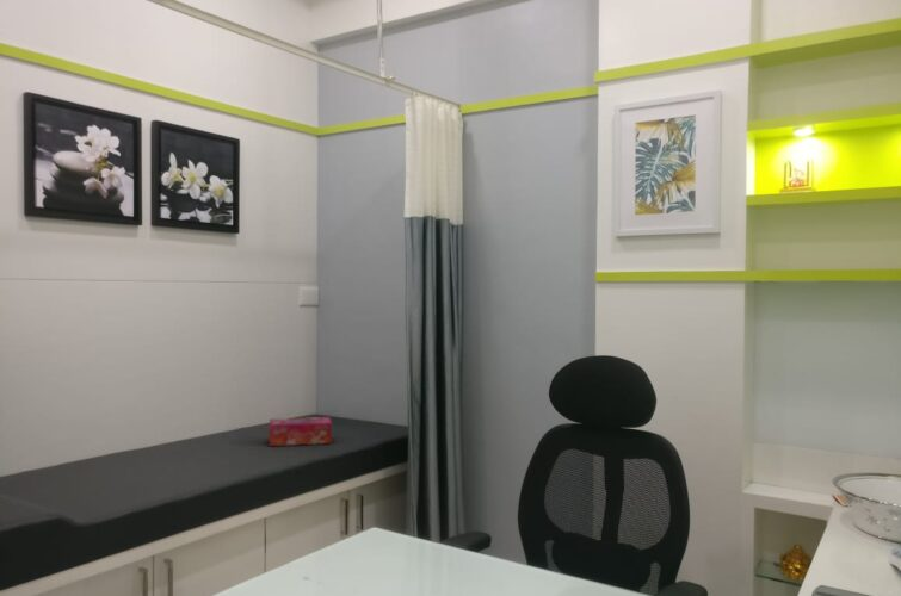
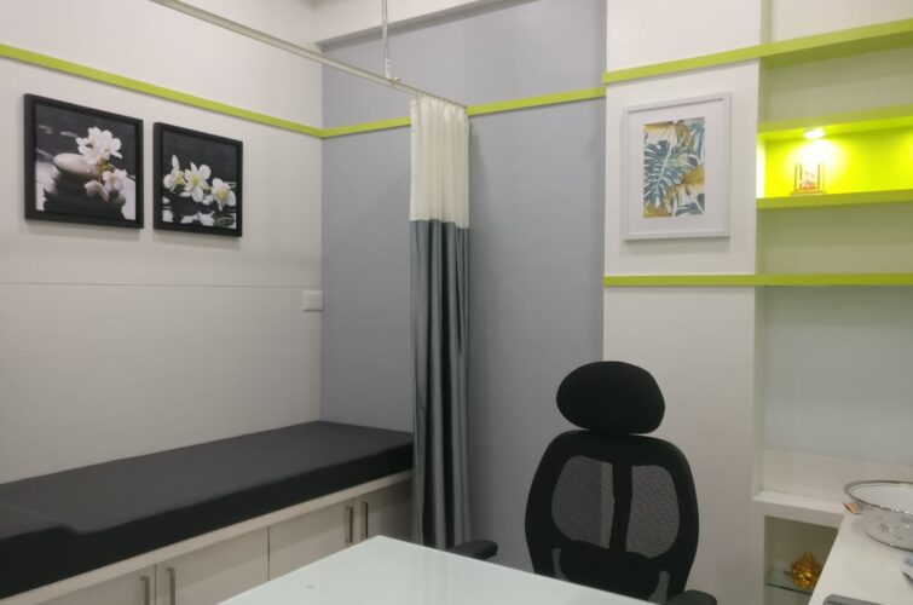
- tissue box [269,416,333,447]
